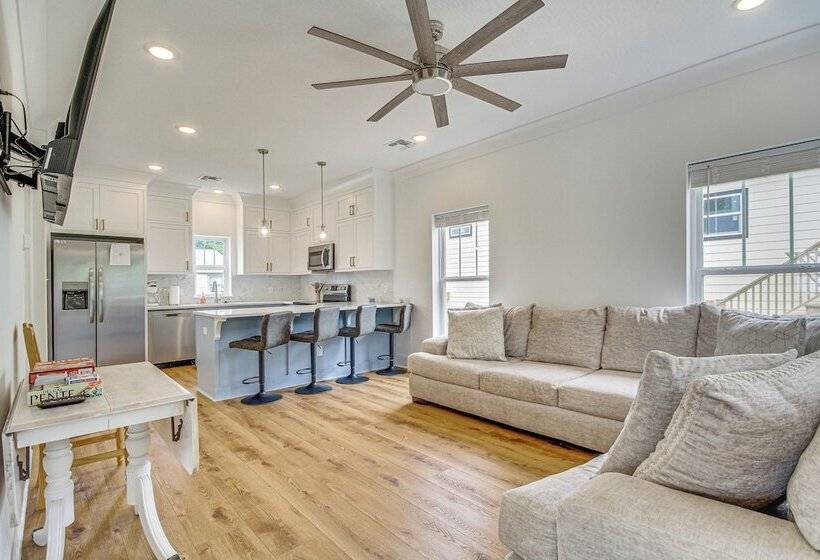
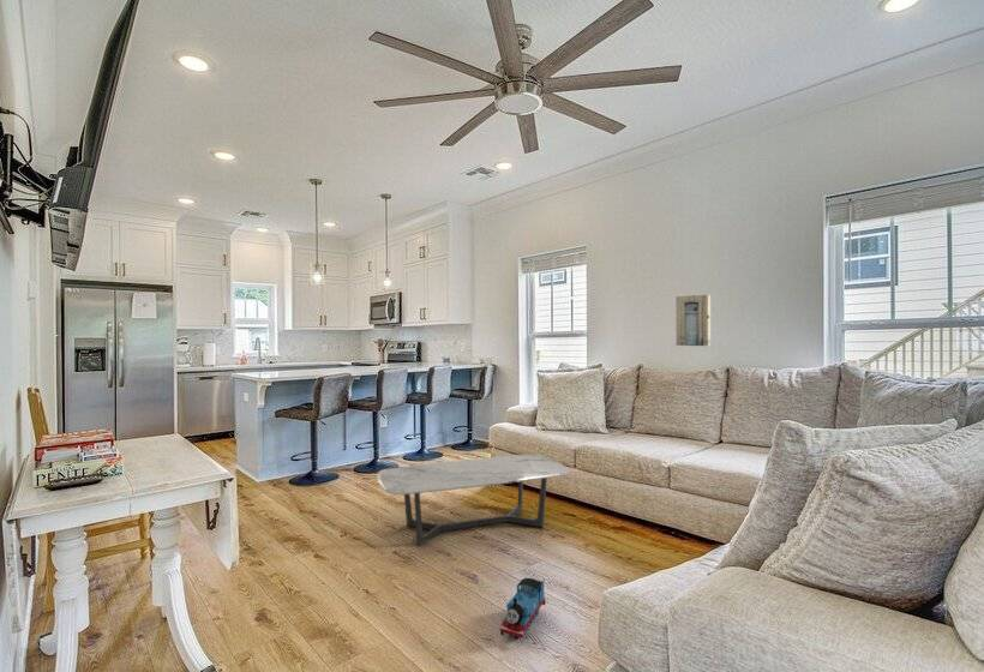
+ wall art [674,294,712,347]
+ toy train [499,577,547,641]
+ coffee table [377,452,571,547]
